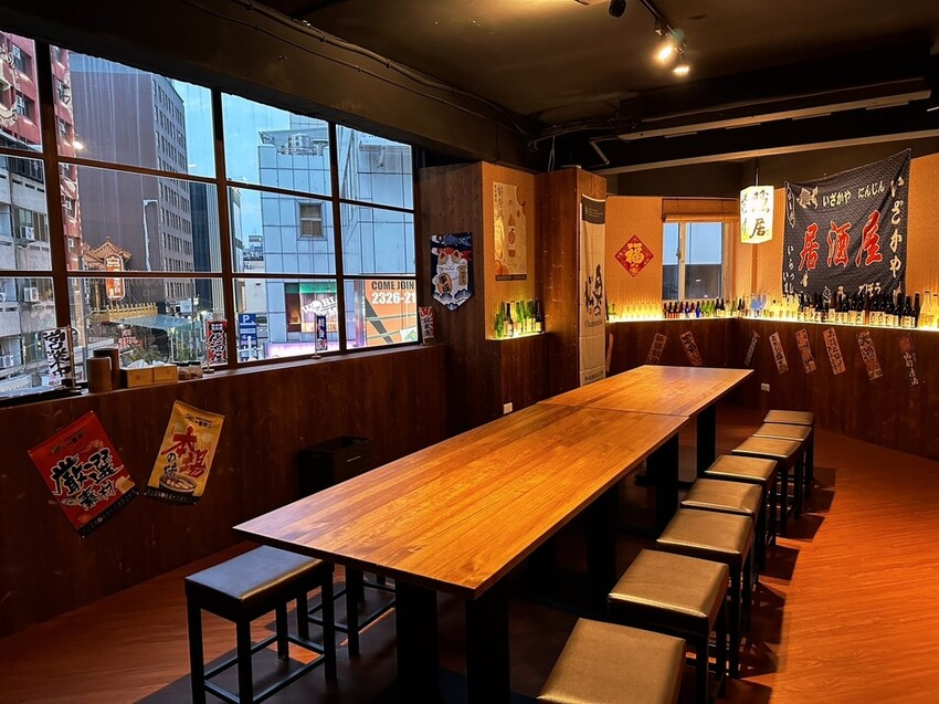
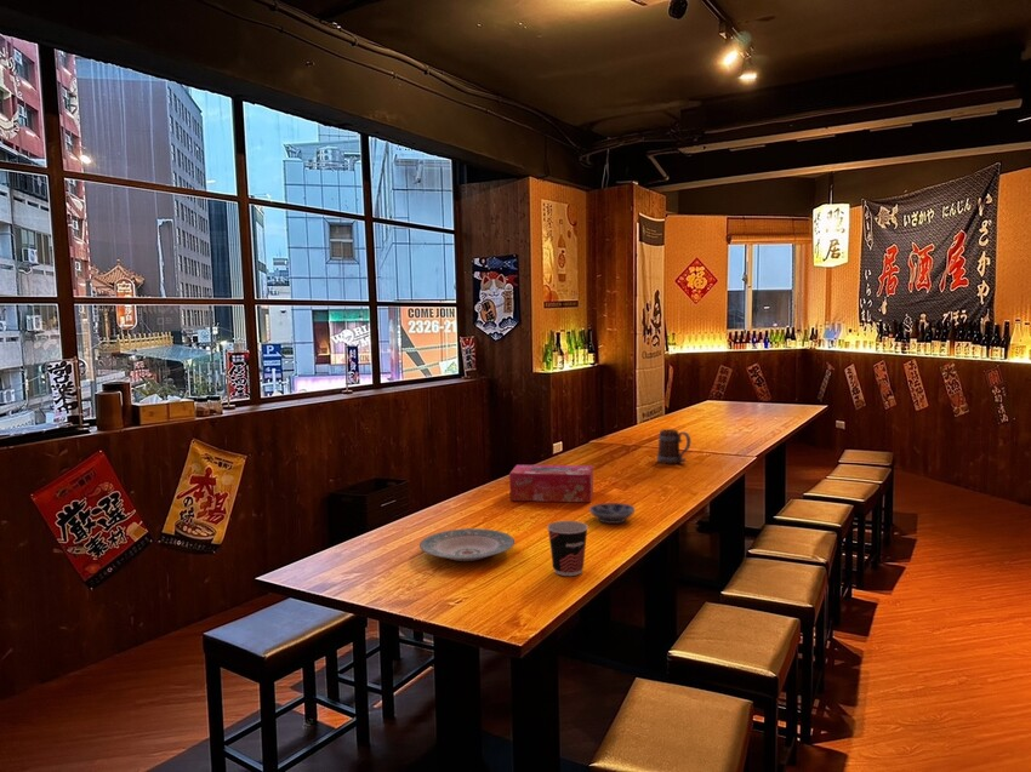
+ cup [546,520,589,577]
+ plate [418,527,516,562]
+ bowl [588,502,636,525]
+ beer mug [656,428,691,465]
+ tissue box [508,464,594,503]
